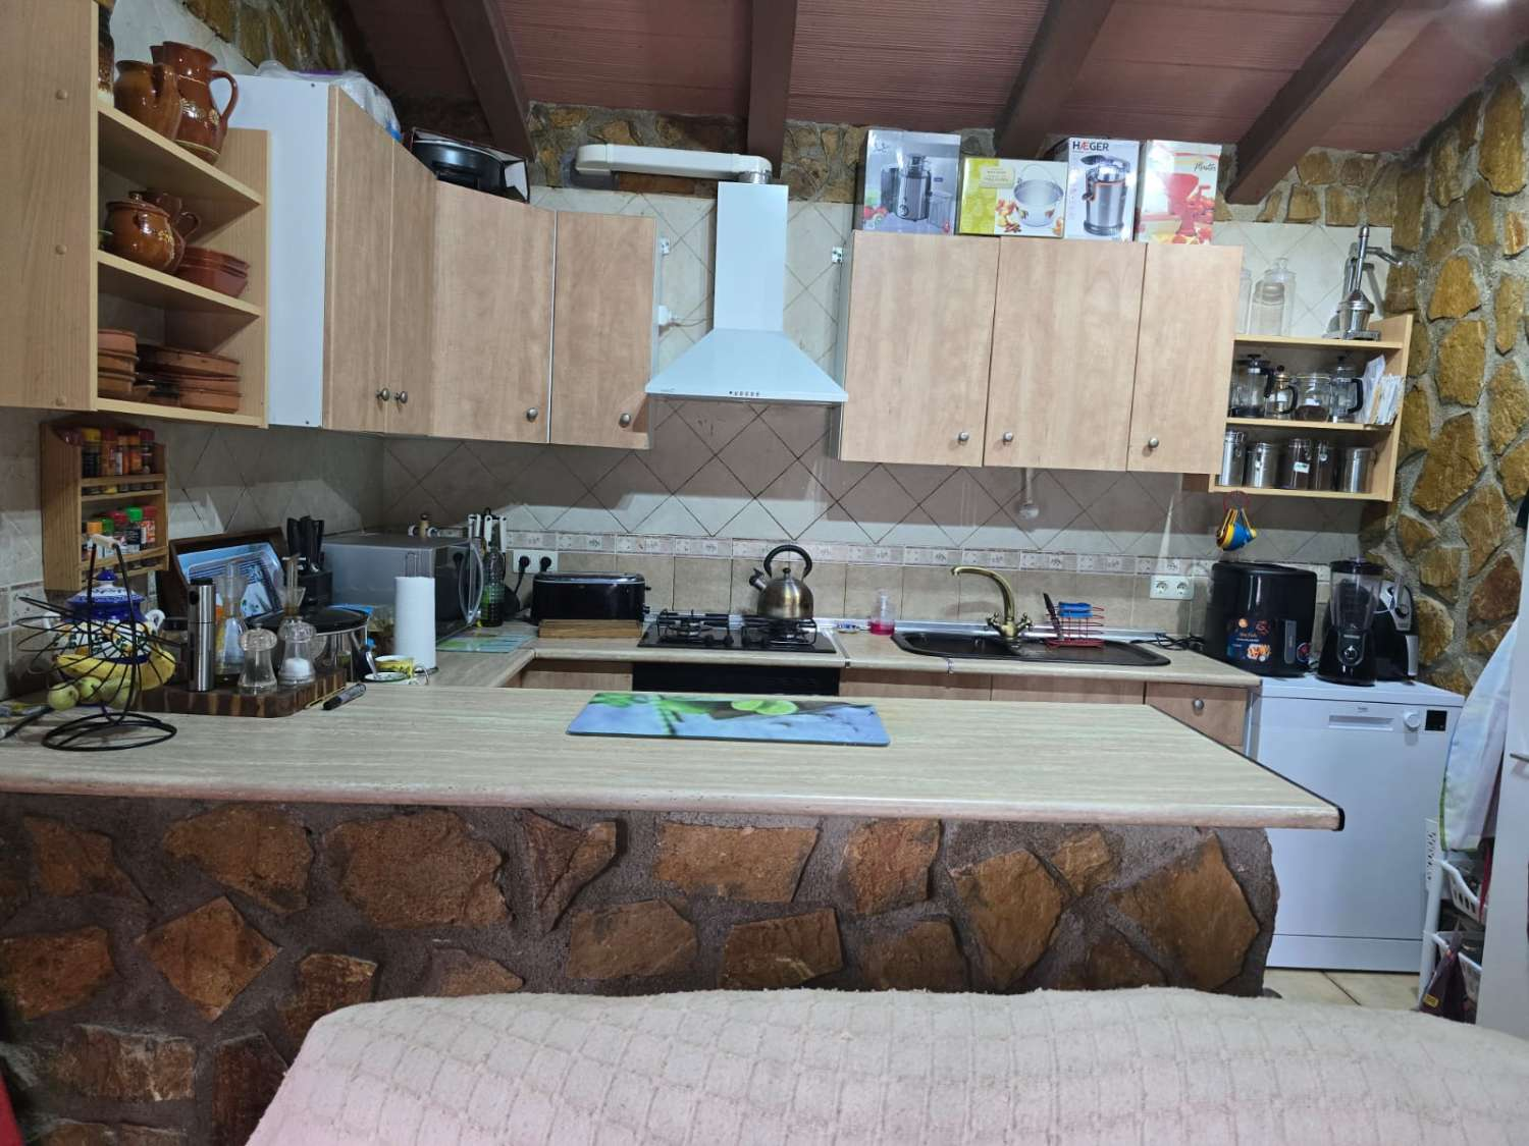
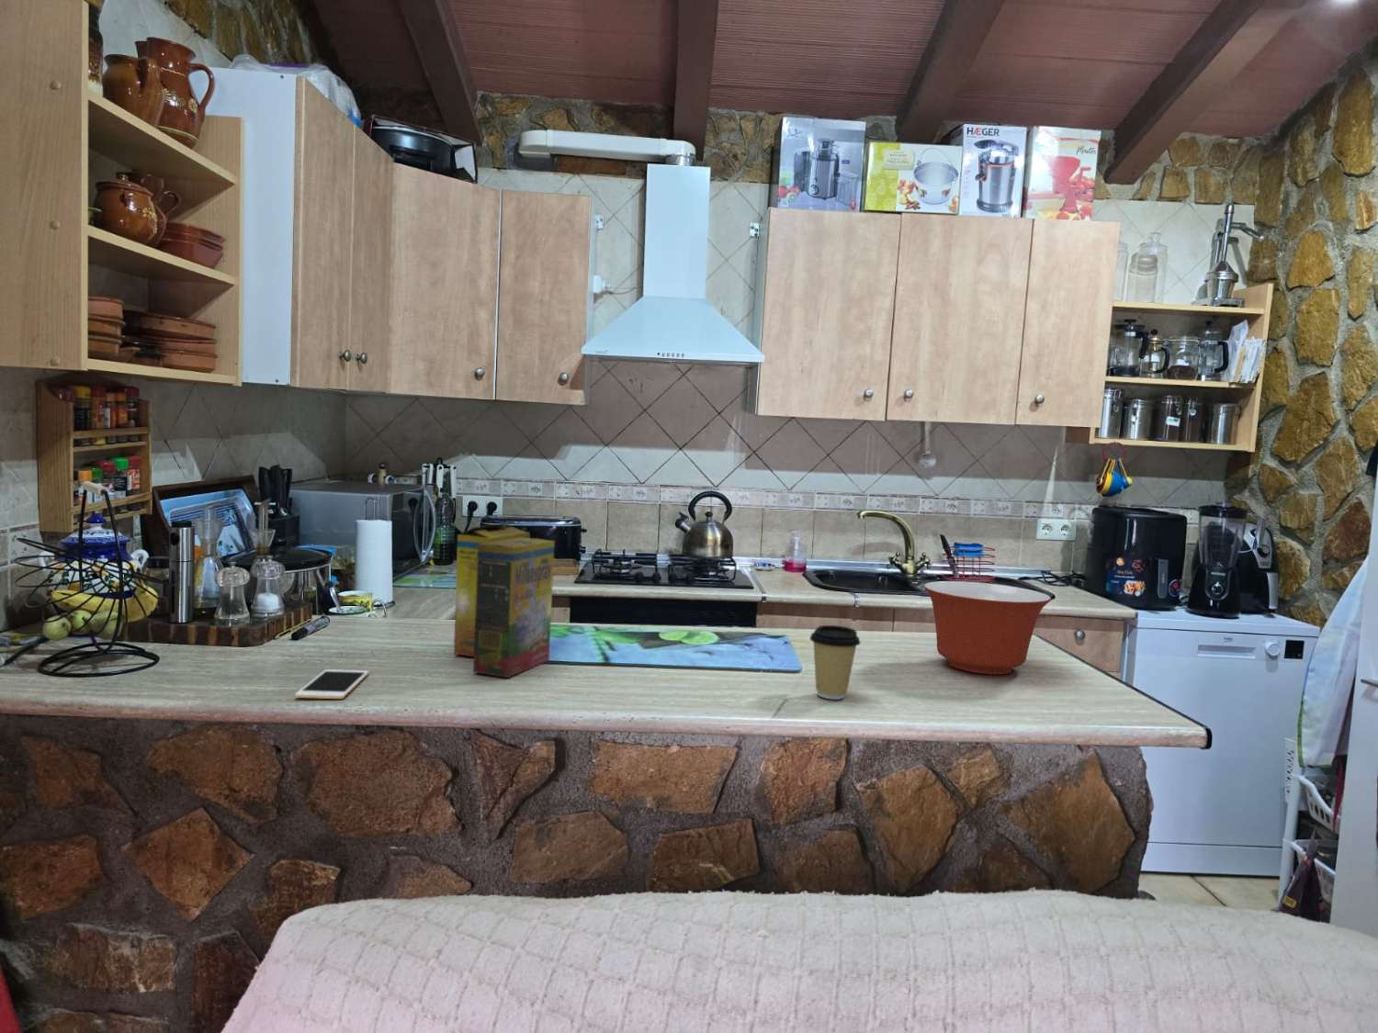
+ coffee cup [808,624,862,701]
+ cereal box [452,522,556,678]
+ cell phone [294,668,370,700]
+ mixing bowl [922,581,1051,675]
